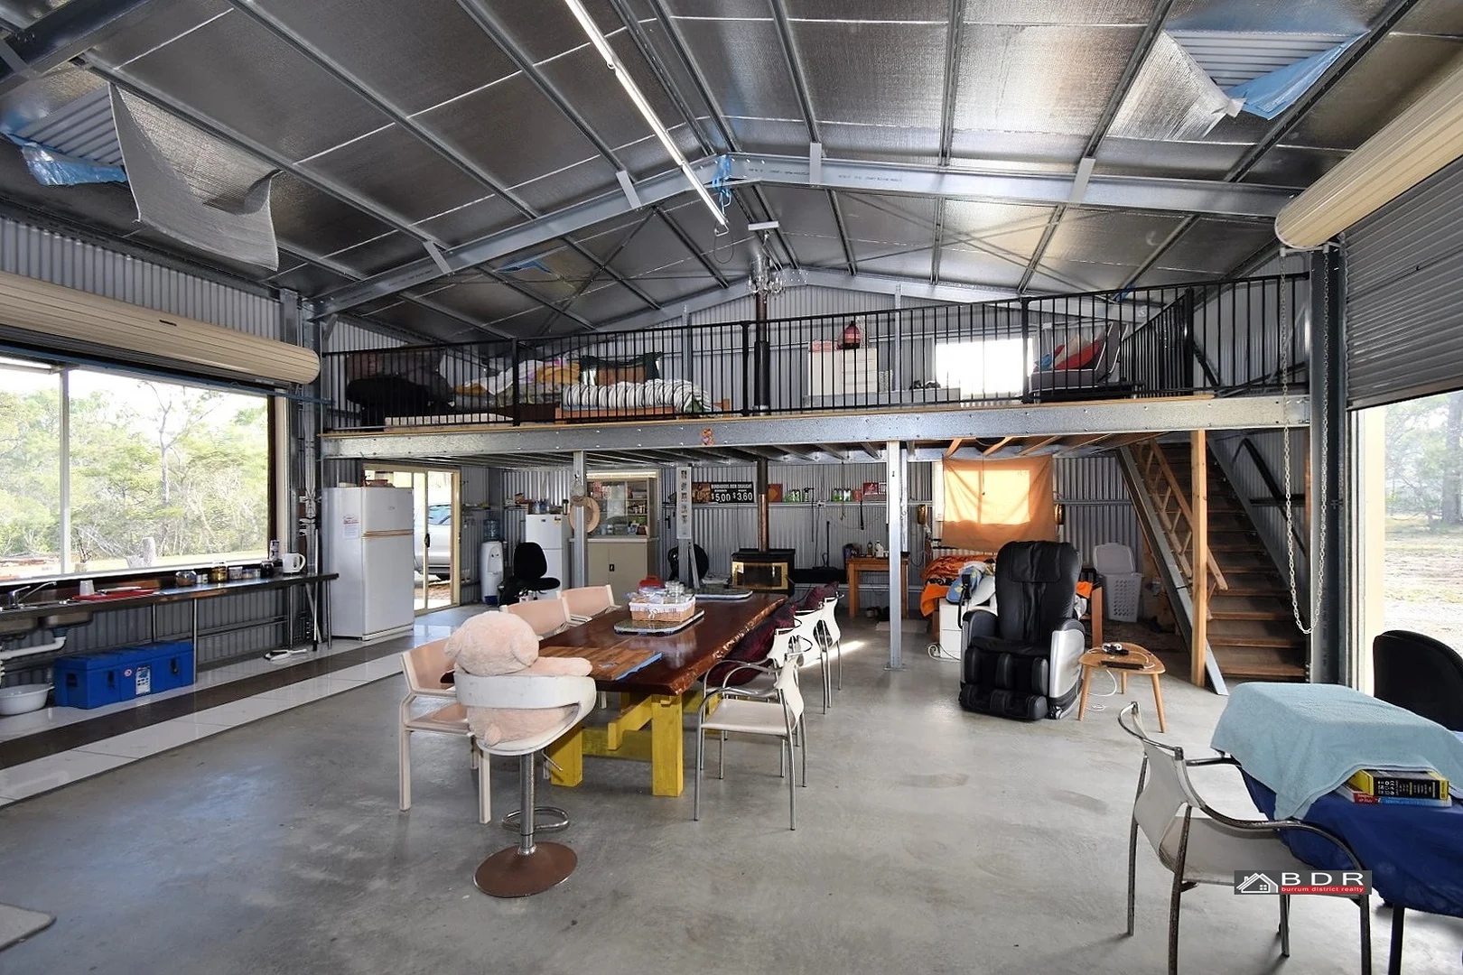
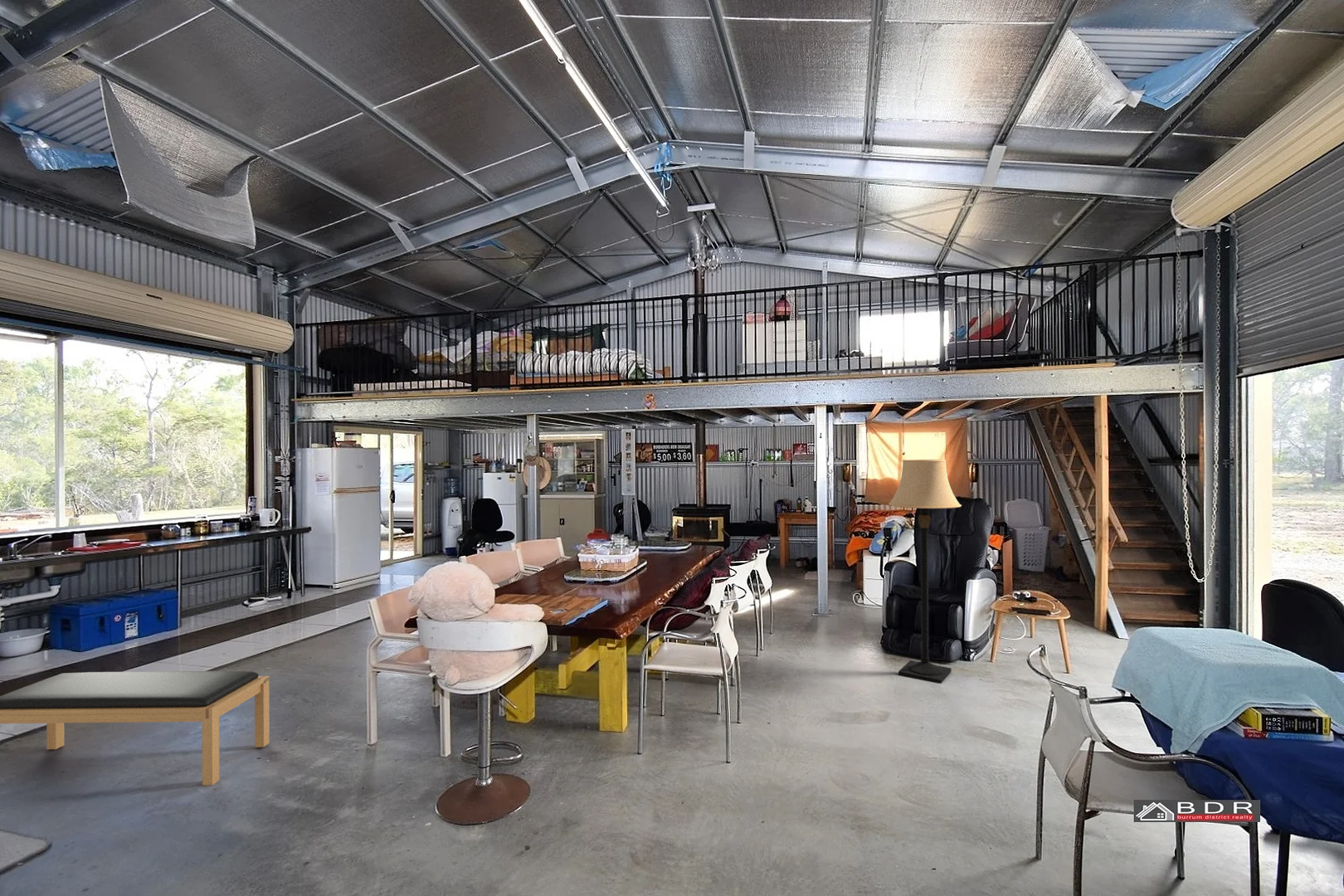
+ lamp [888,459,962,684]
+ bench [0,670,270,786]
